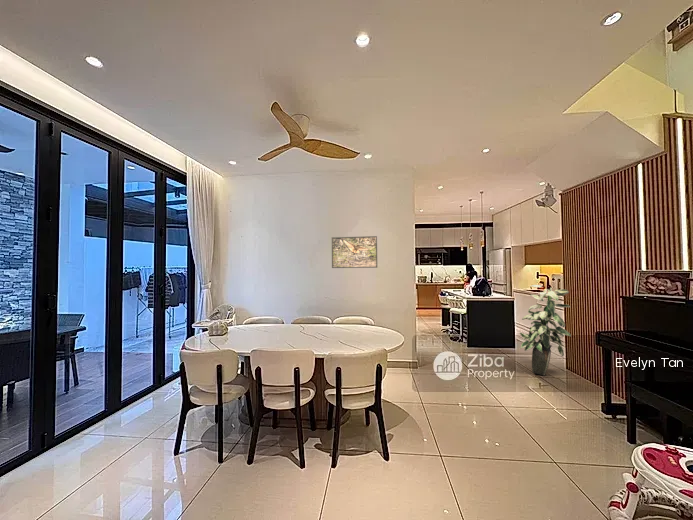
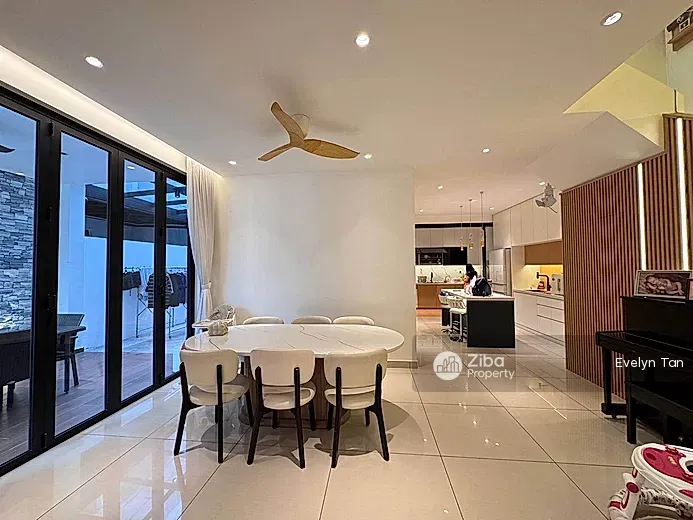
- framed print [331,235,378,269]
- indoor plant [519,284,572,376]
